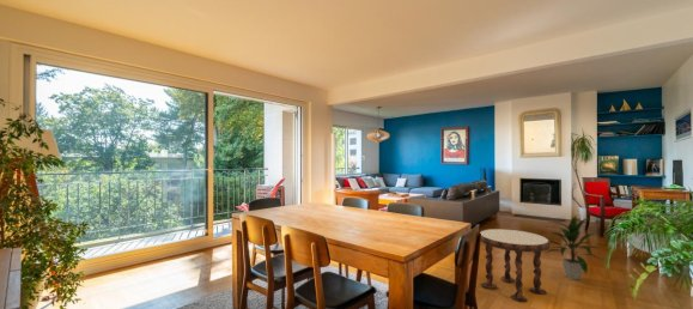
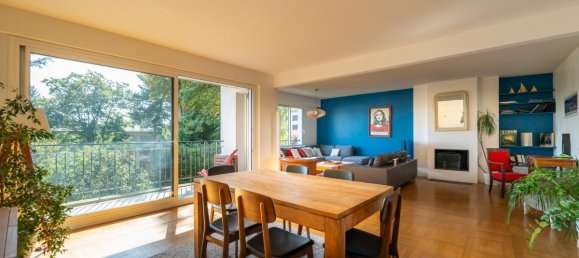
- indoor plant [545,216,602,281]
- side table [479,228,552,303]
